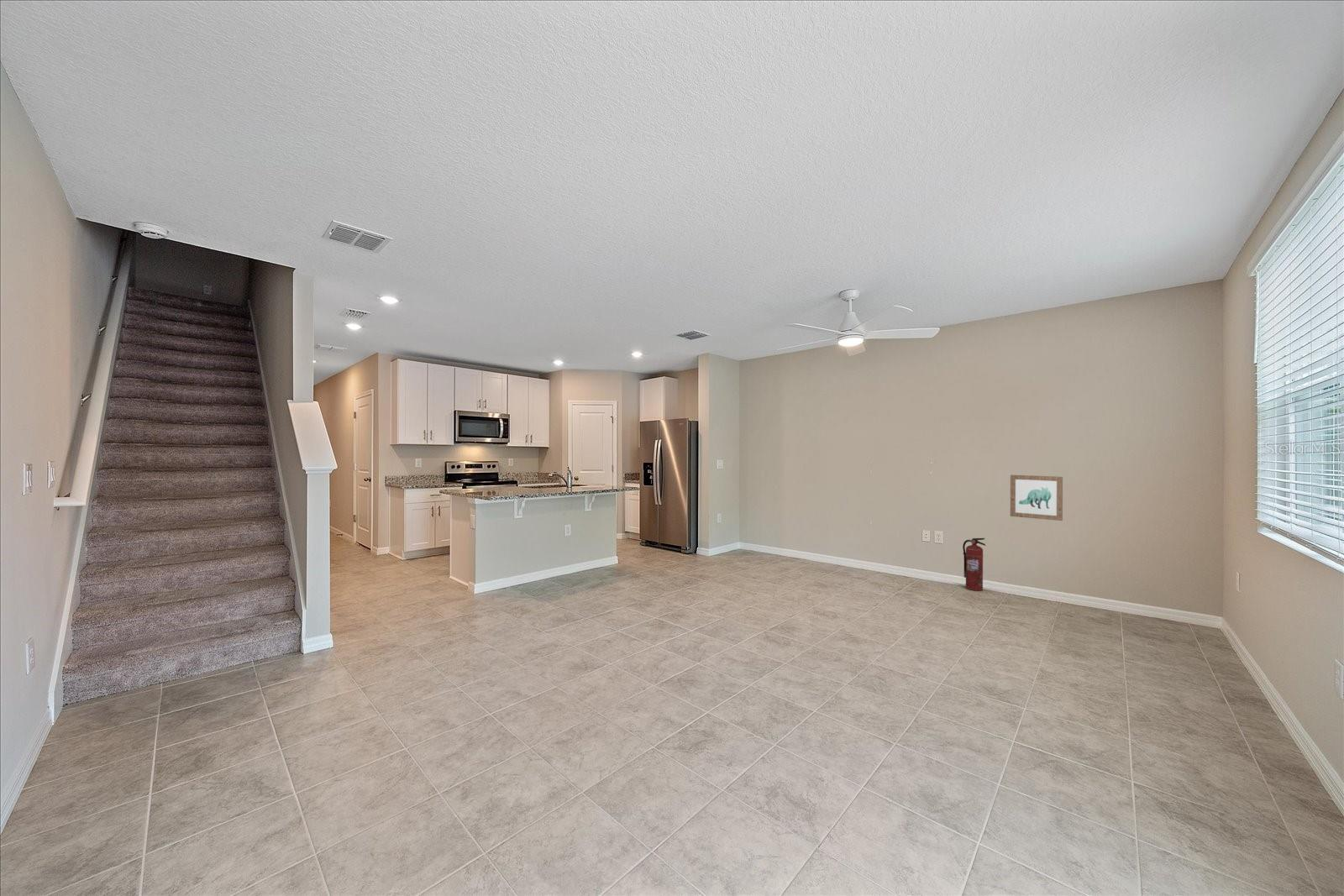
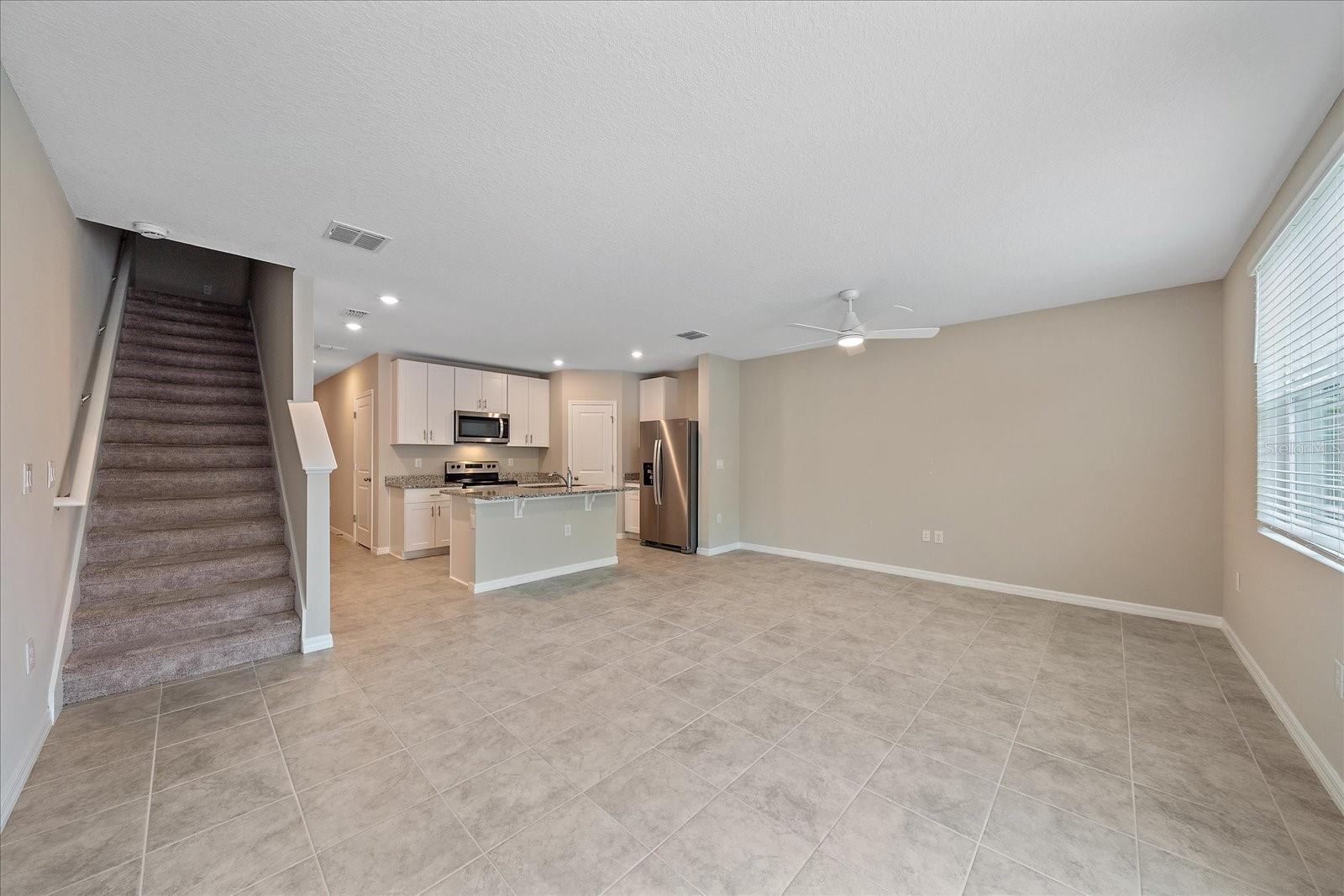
- wall art [1010,474,1063,521]
- fire extinguisher [962,537,986,592]
